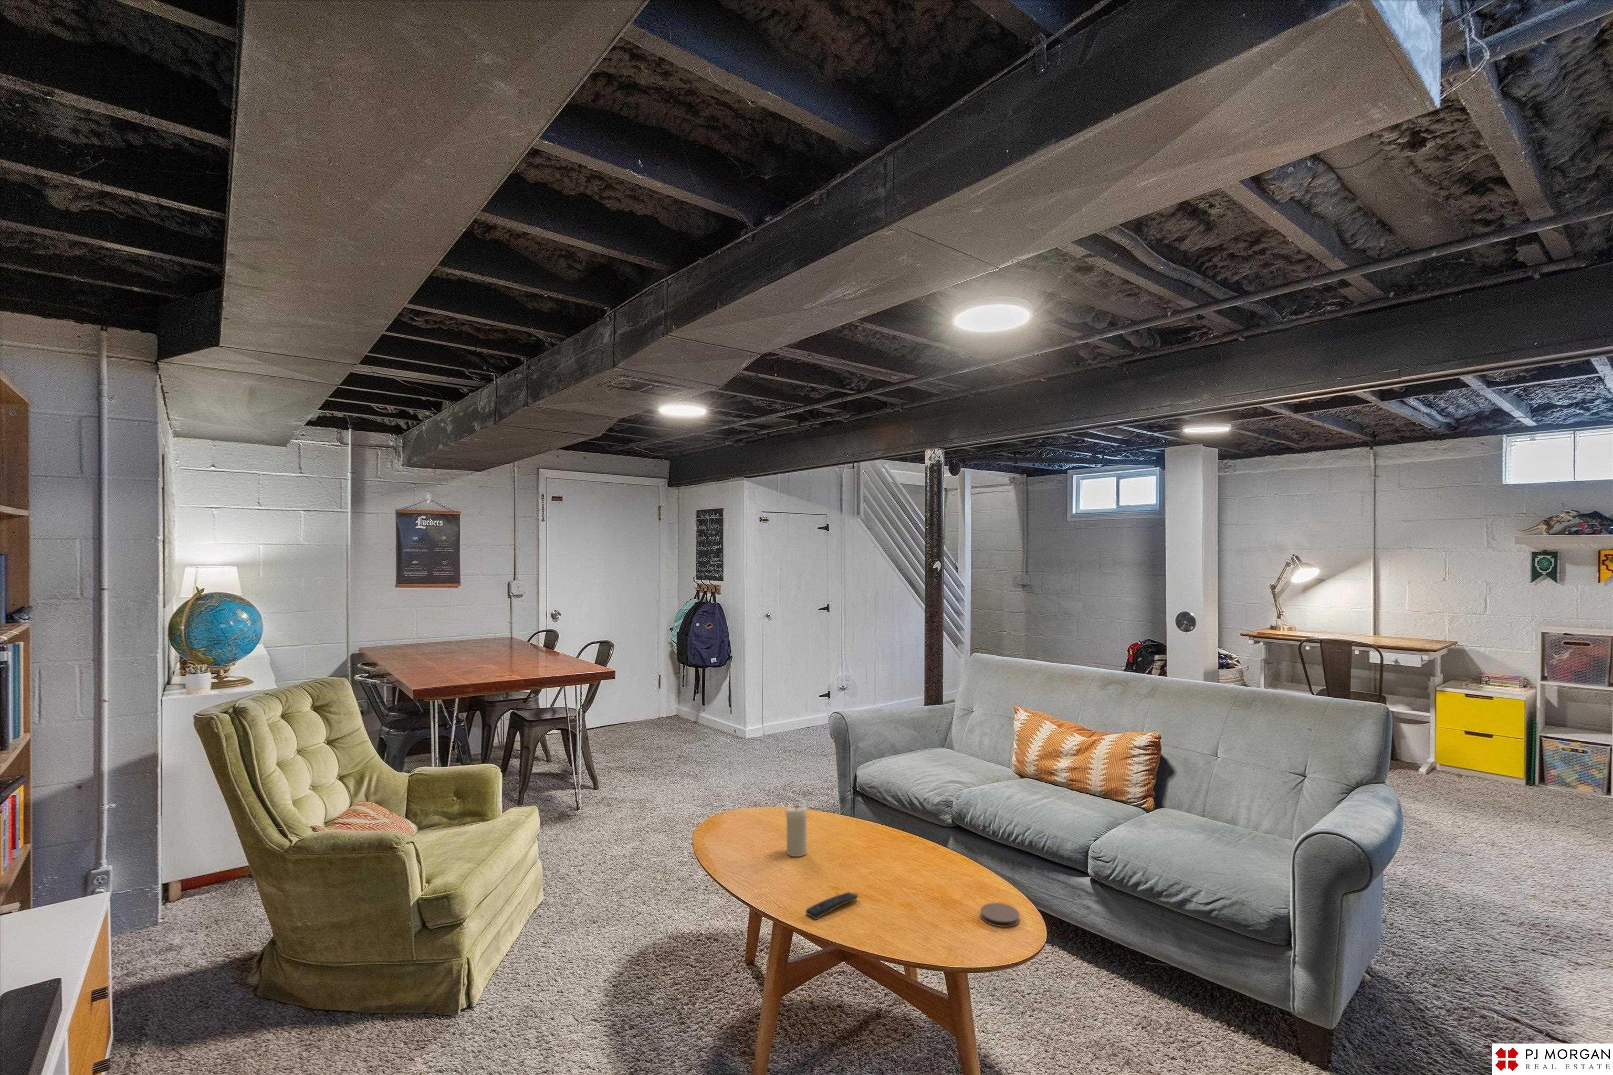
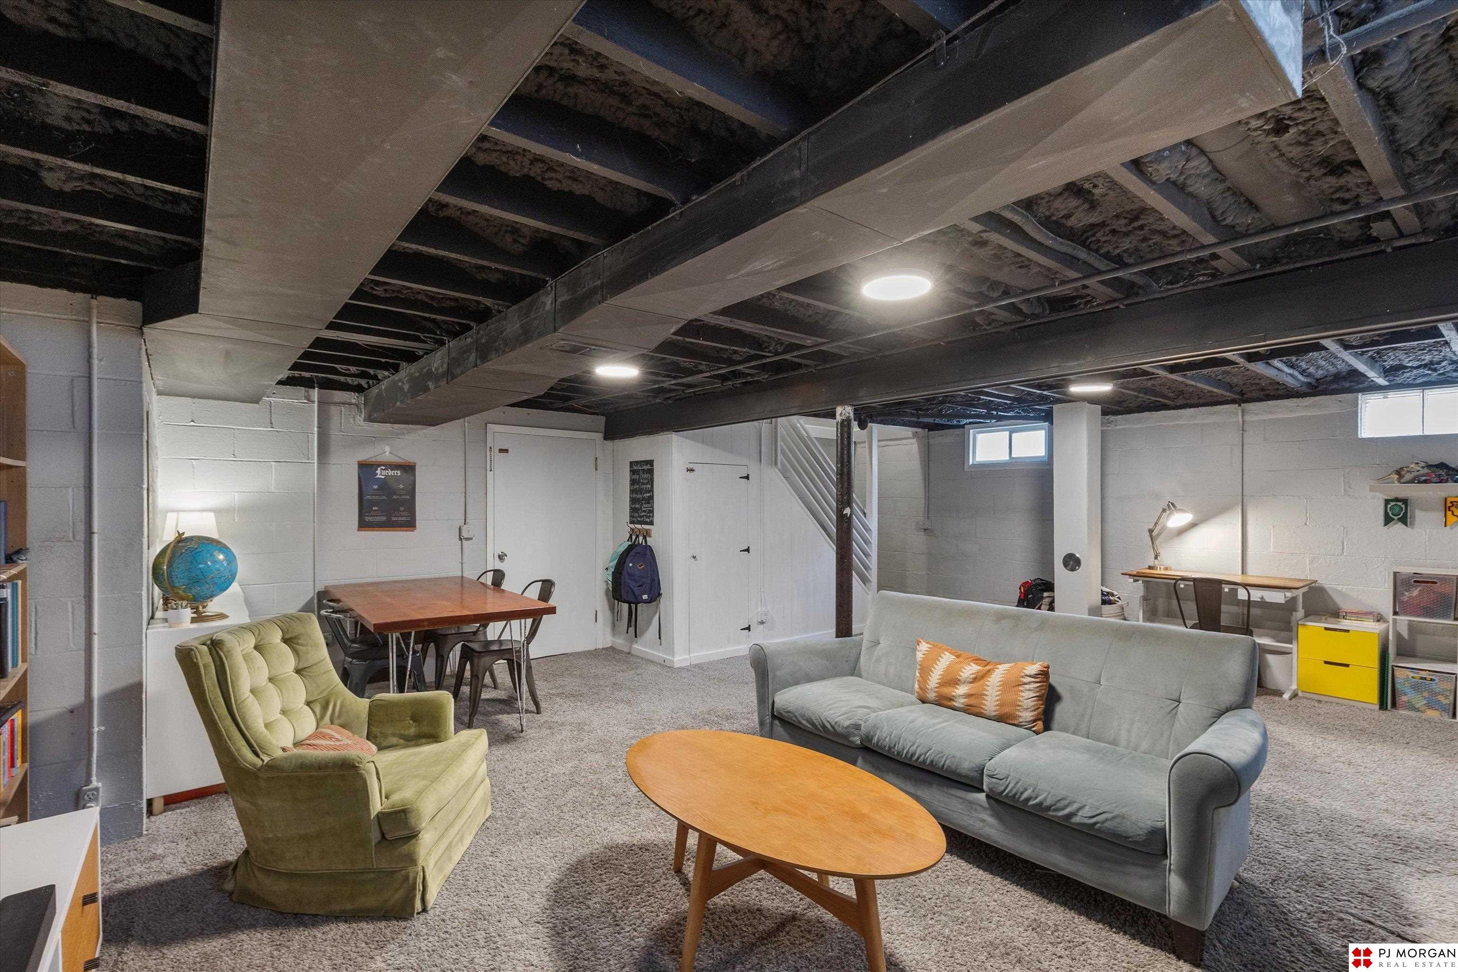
- candle [785,804,808,858]
- coaster [979,902,1020,927]
- remote control [805,891,858,920]
